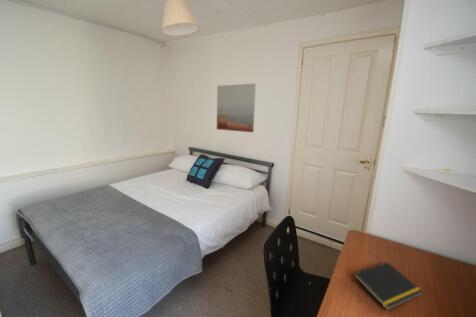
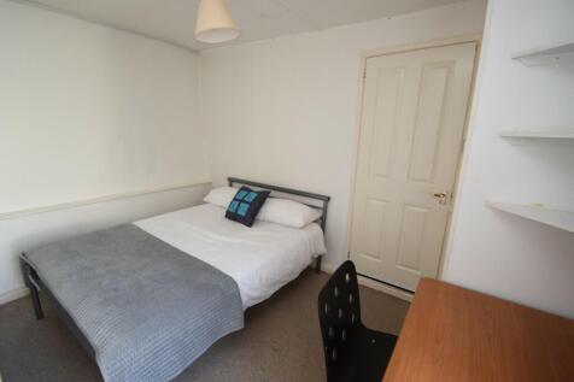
- wall art [216,82,257,133]
- notepad [351,261,424,311]
